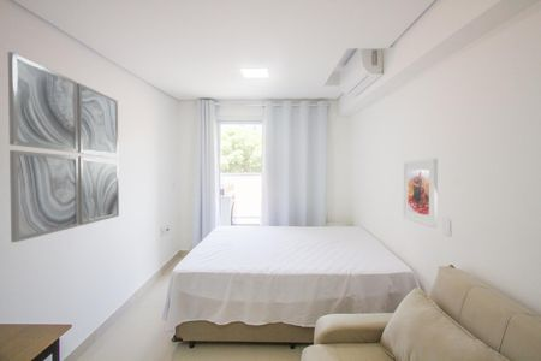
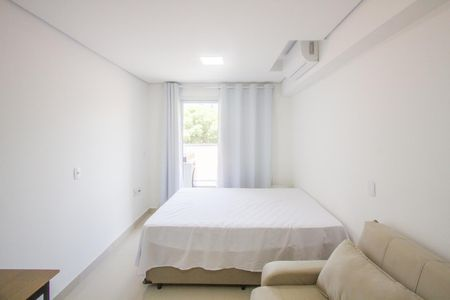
- wall art [7,51,120,243]
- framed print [402,158,439,230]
